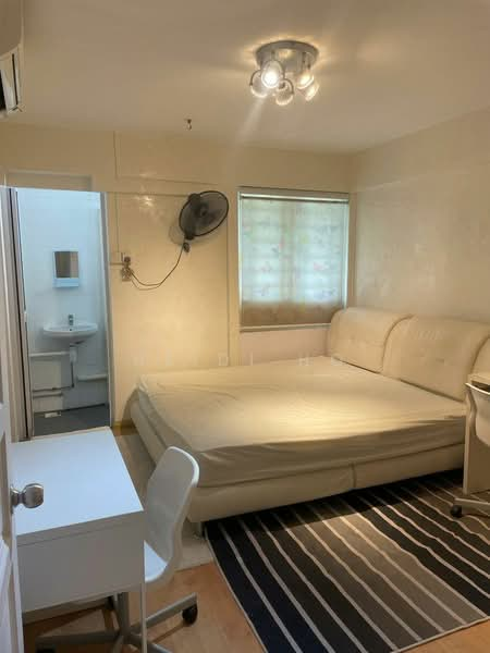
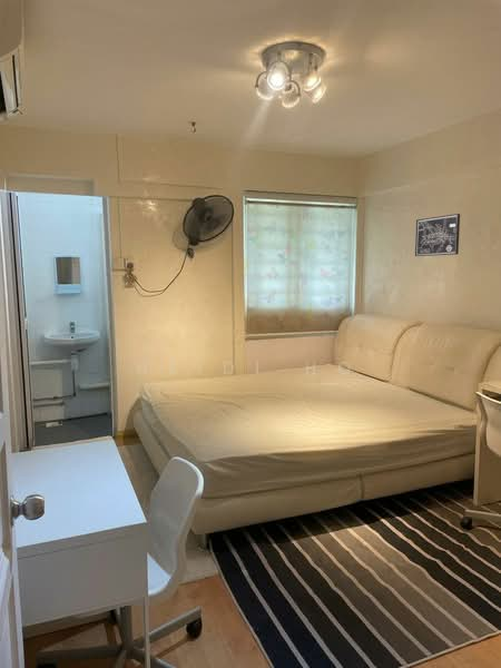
+ wall art [414,213,461,257]
